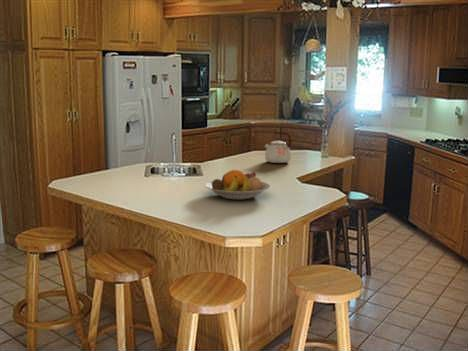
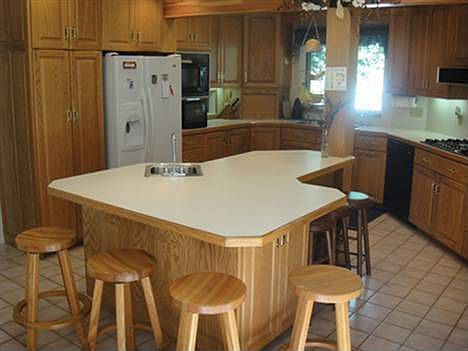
- kettle [264,131,292,164]
- fruit bowl [204,169,271,201]
